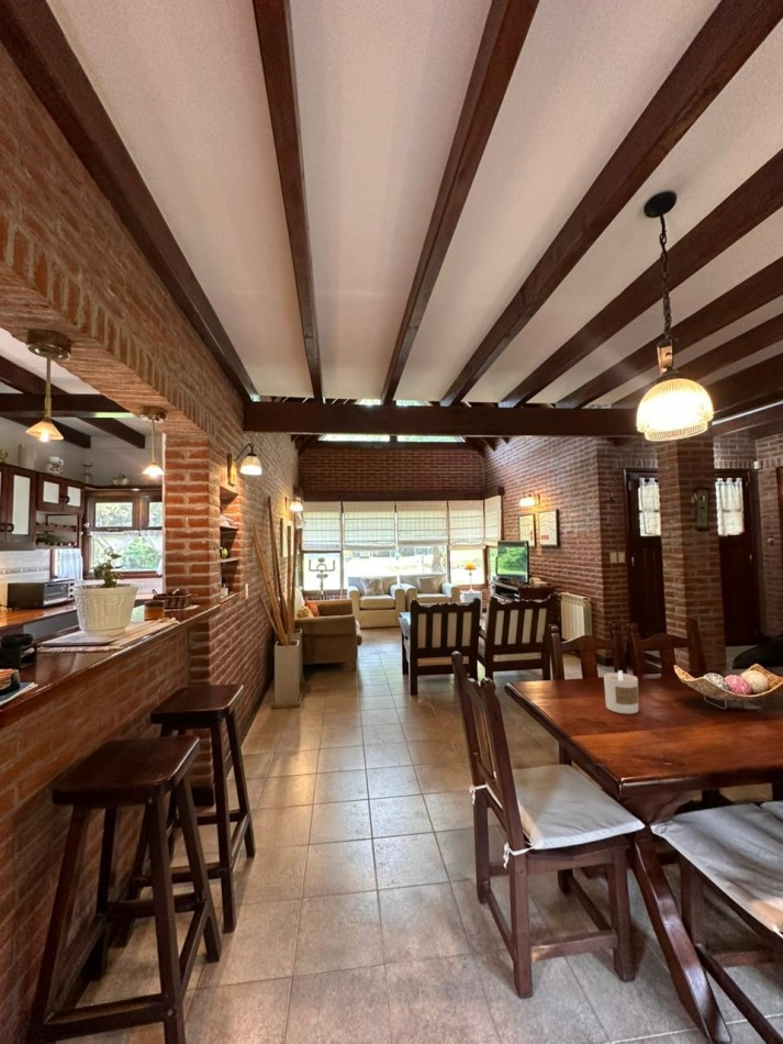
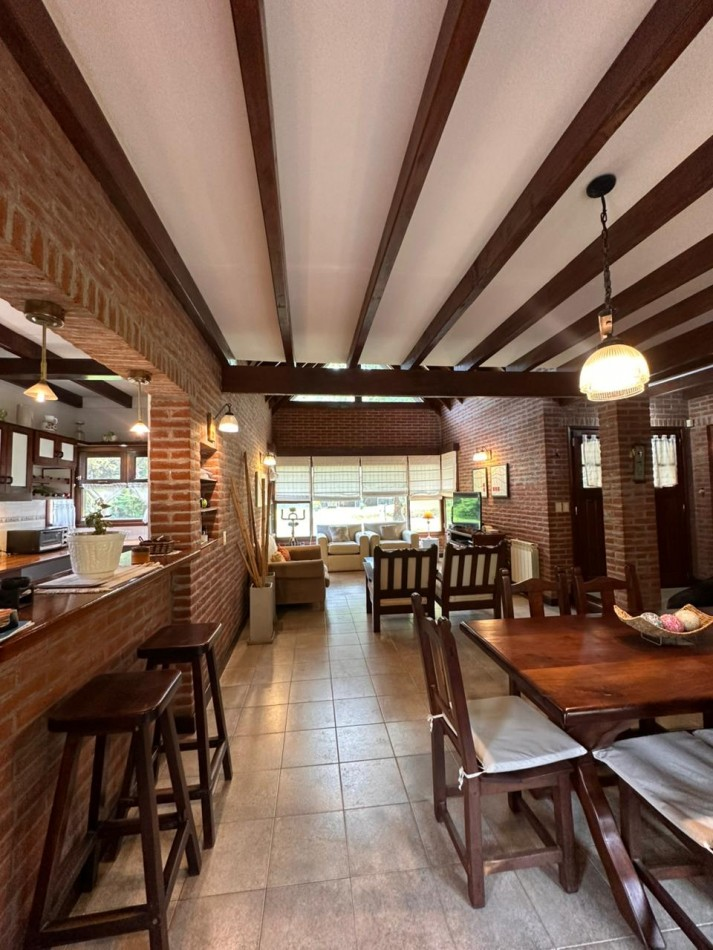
- candle [603,669,639,714]
